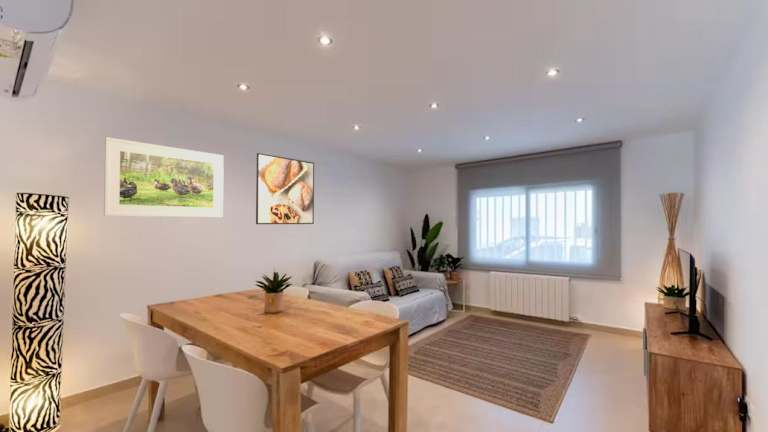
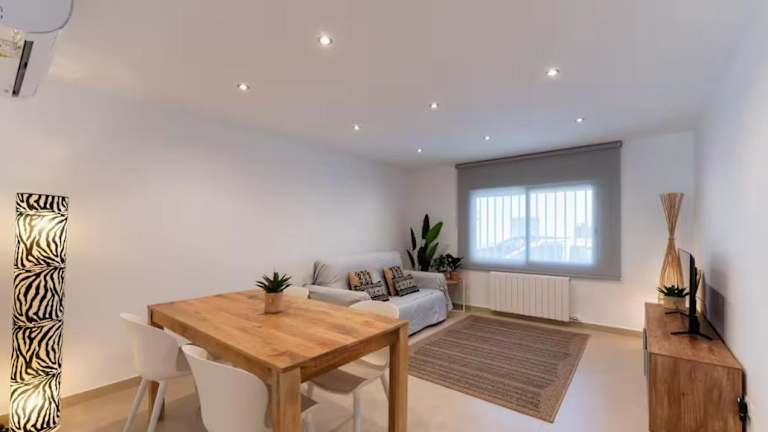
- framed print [255,152,315,225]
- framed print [103,136,225,218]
